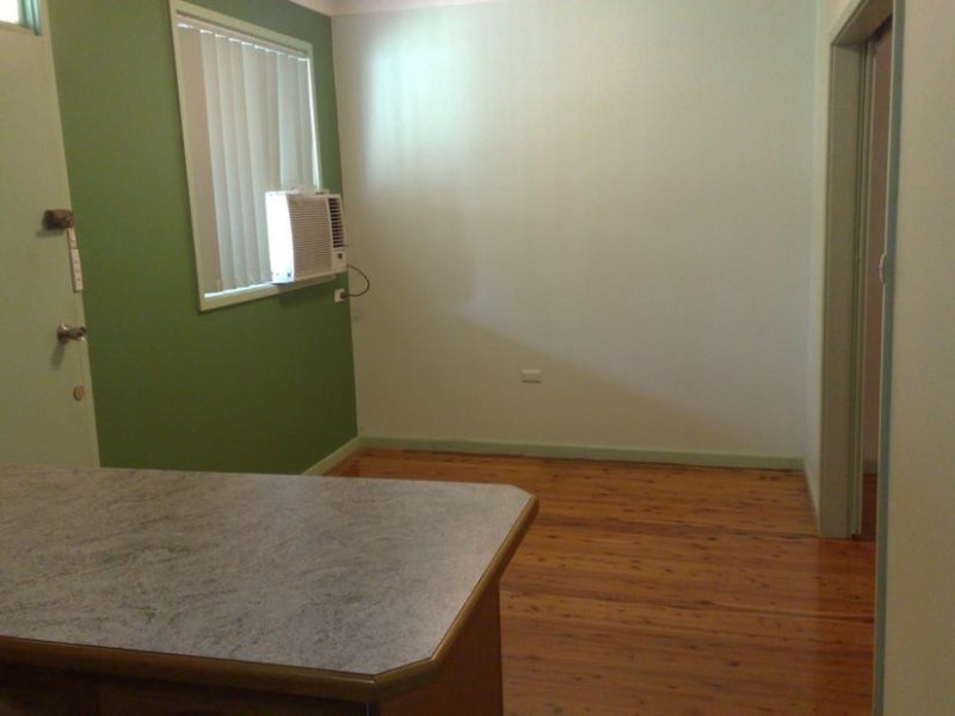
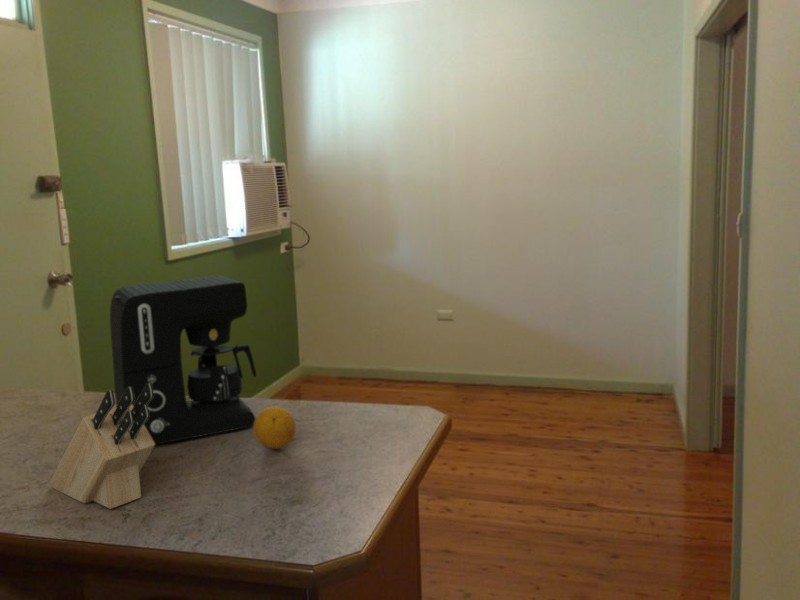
+ knife block [48,383,156,510]
+ coffee maker [109,274,257,446]
+ fruit [253,405,297,450]
